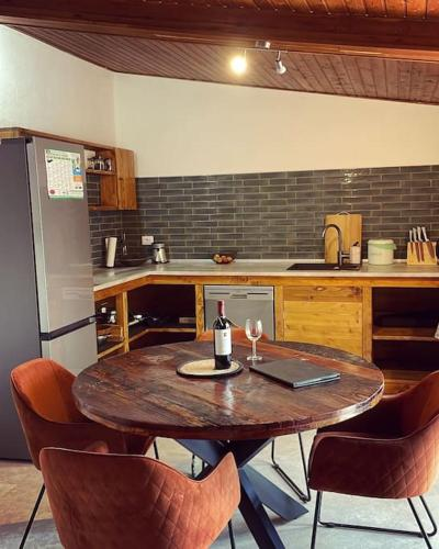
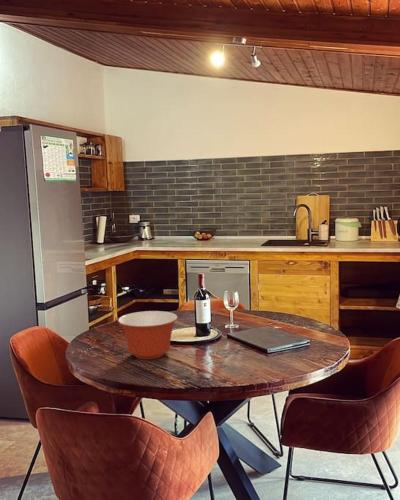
+ mixing bowl [117,310,179,360]
